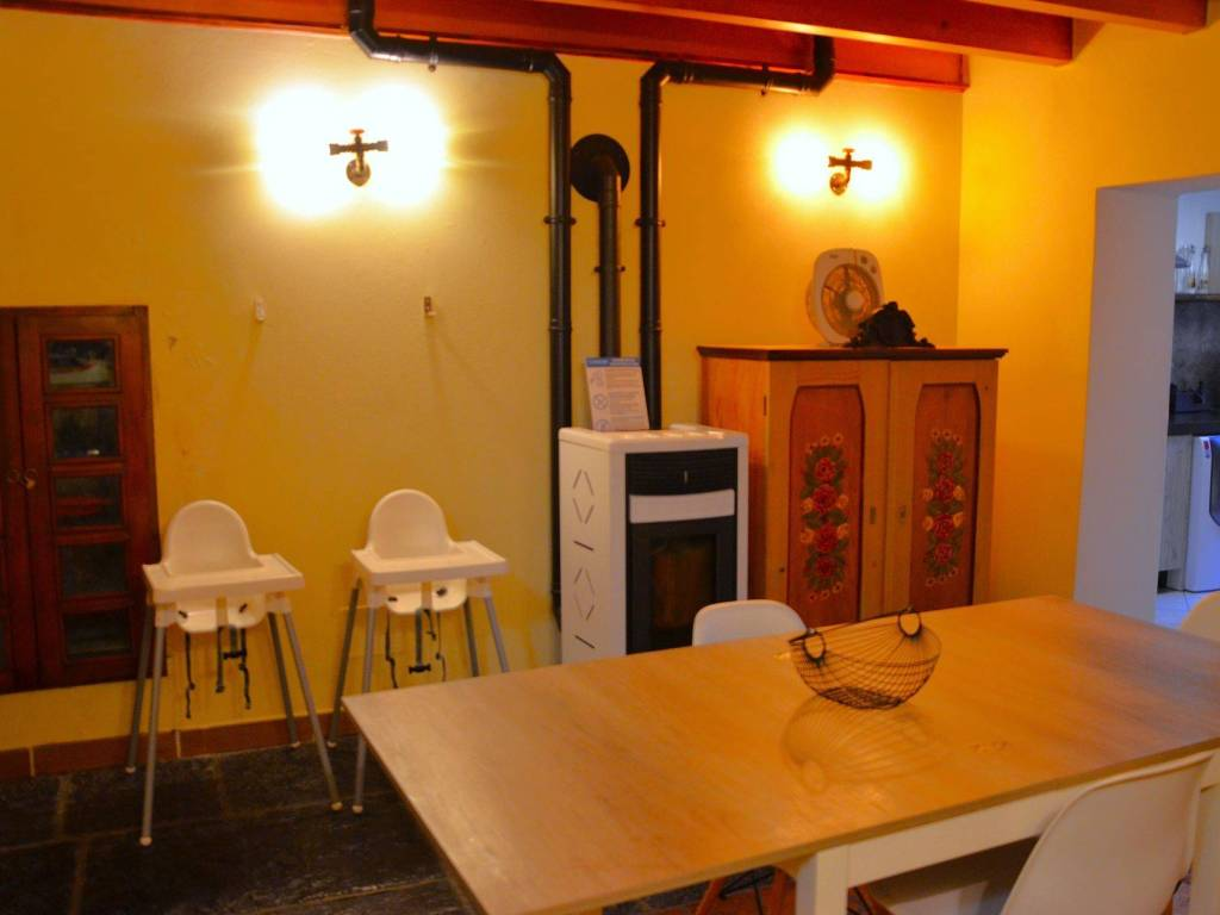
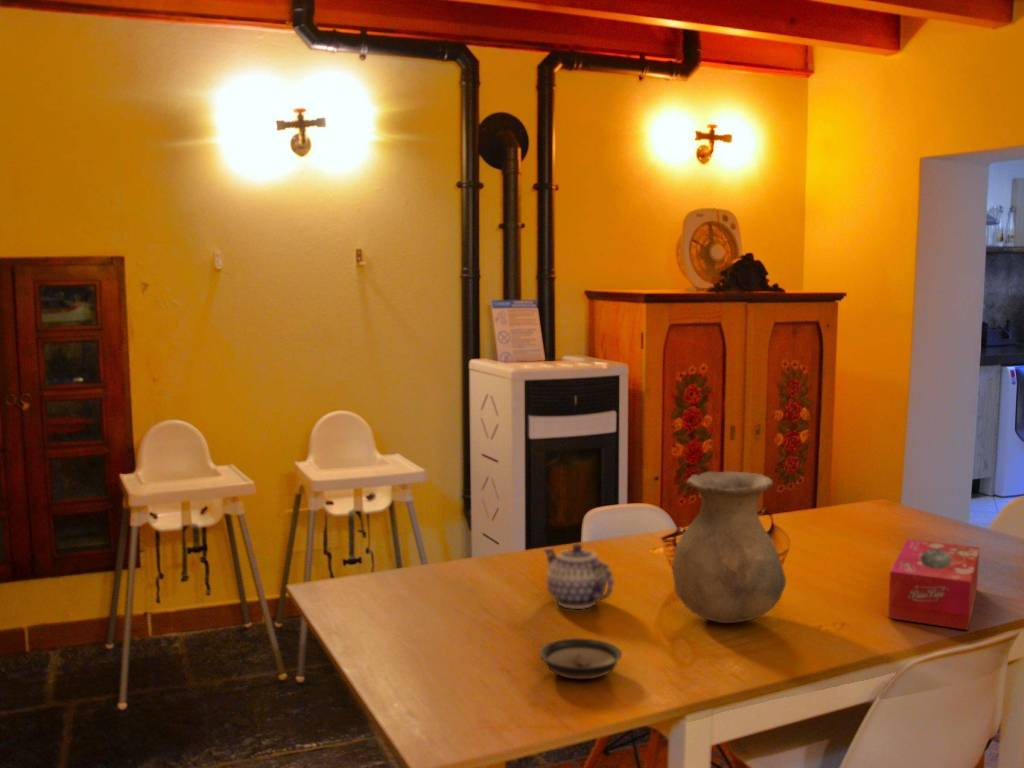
+ saucer [539,637,623,680]
+ vase [671,471,787,624]
+ teapot [543,543,615,610]
+ tissue box [887,538,980,631]
